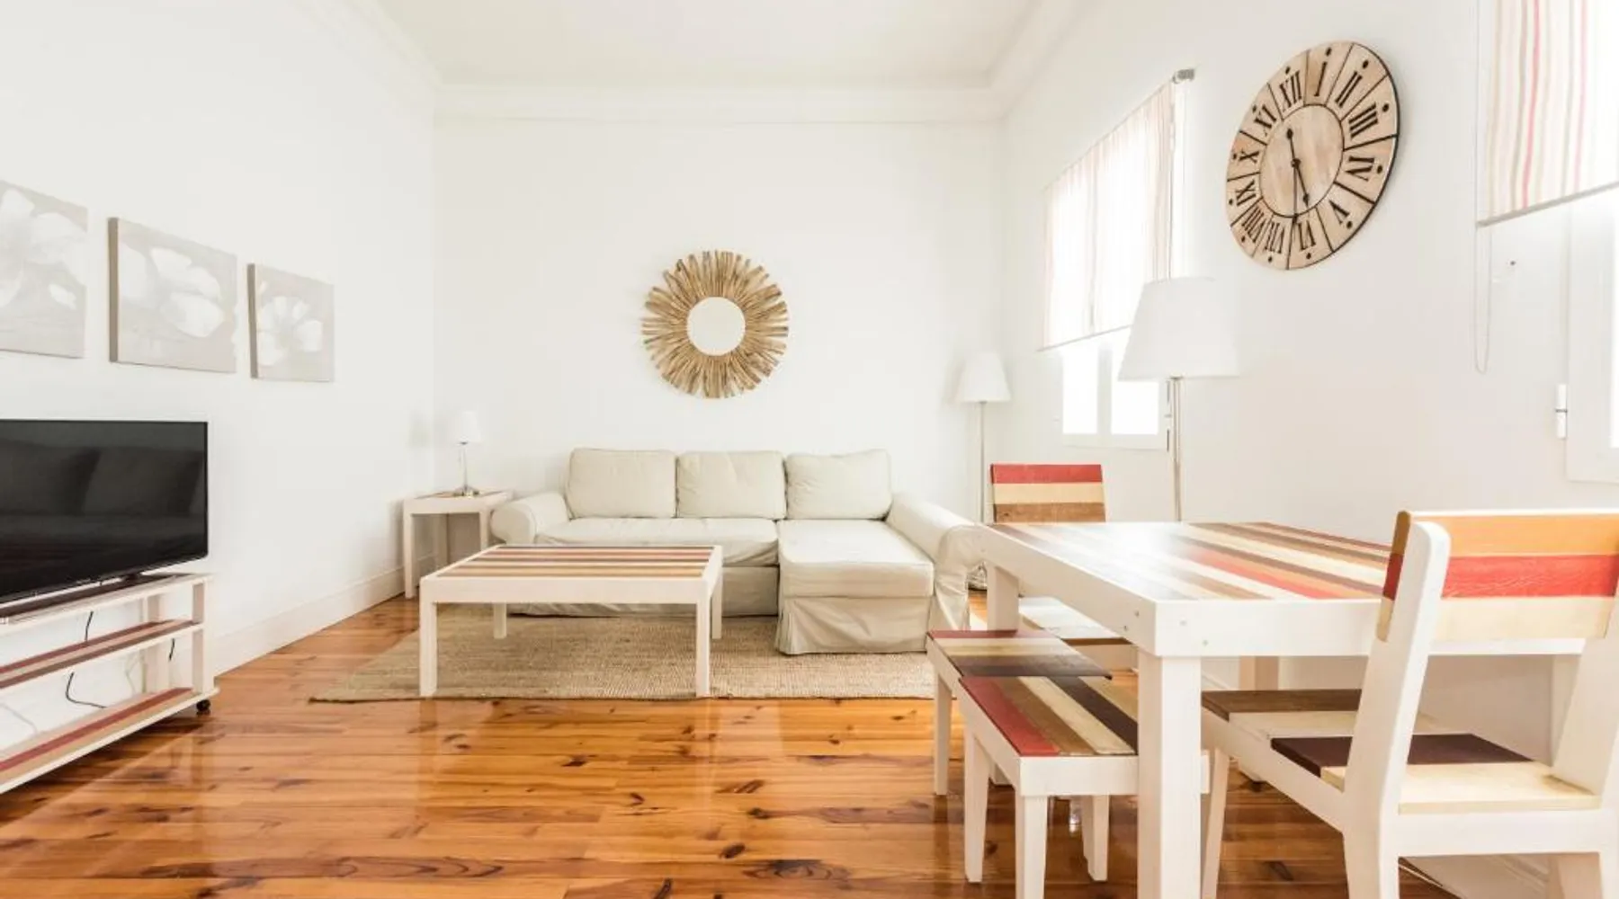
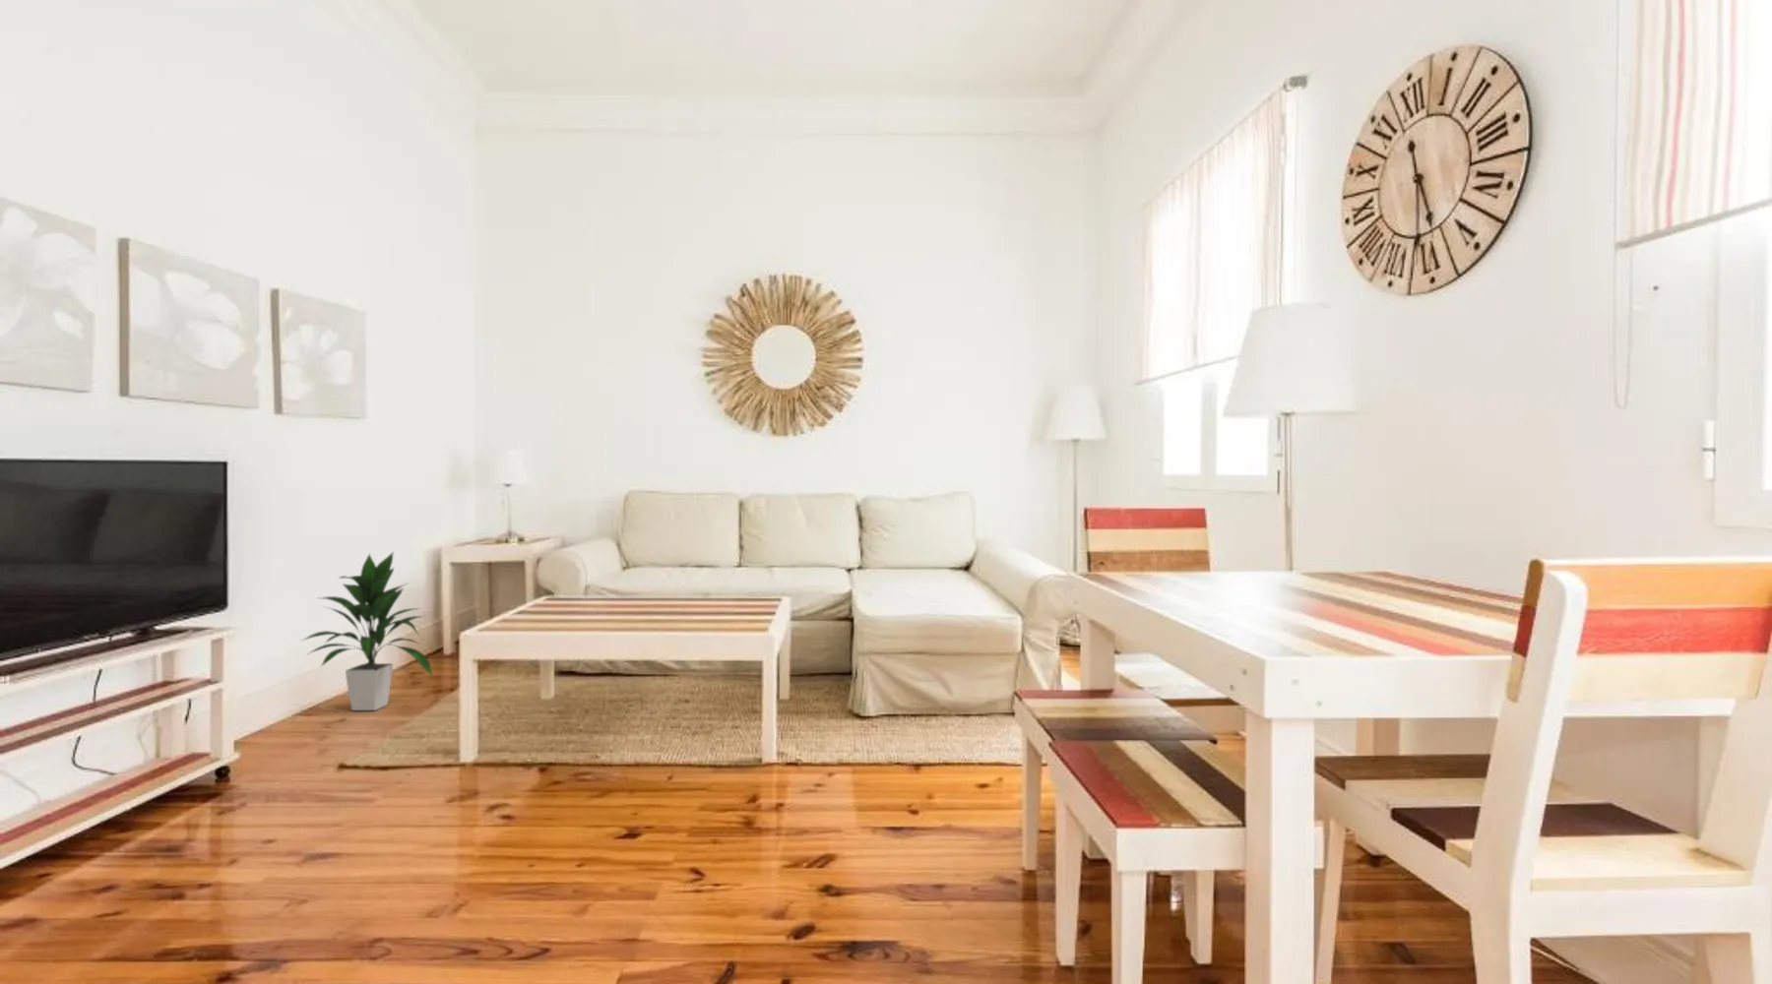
+ indoor plant [298,550,434,711]
